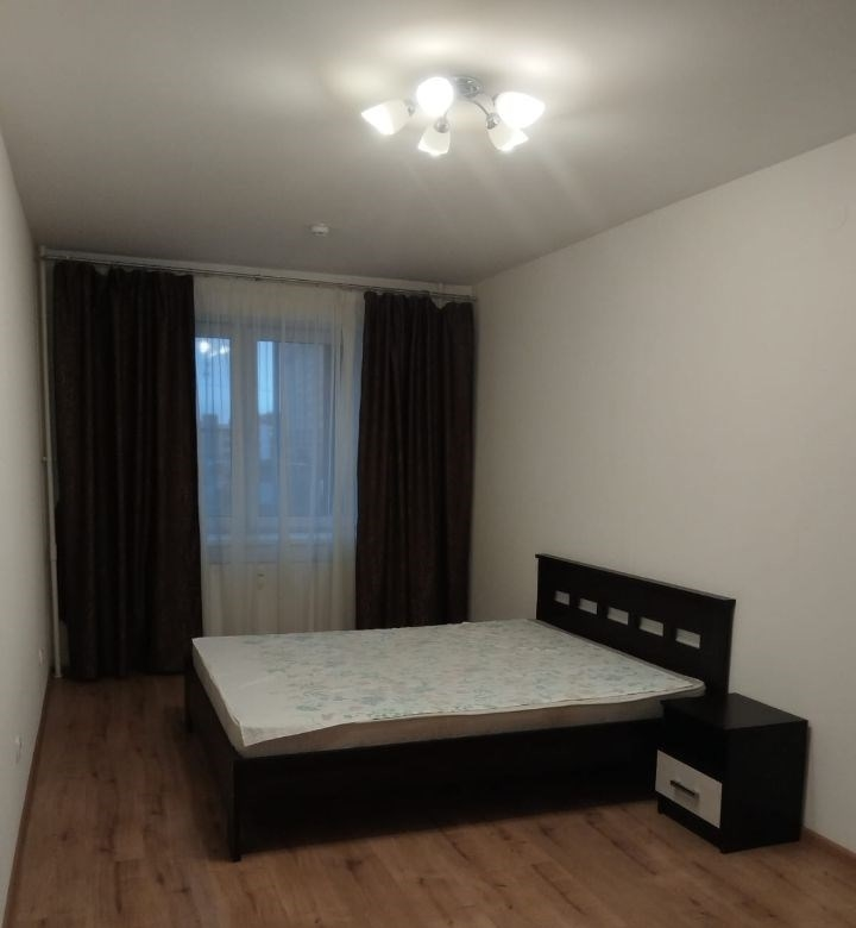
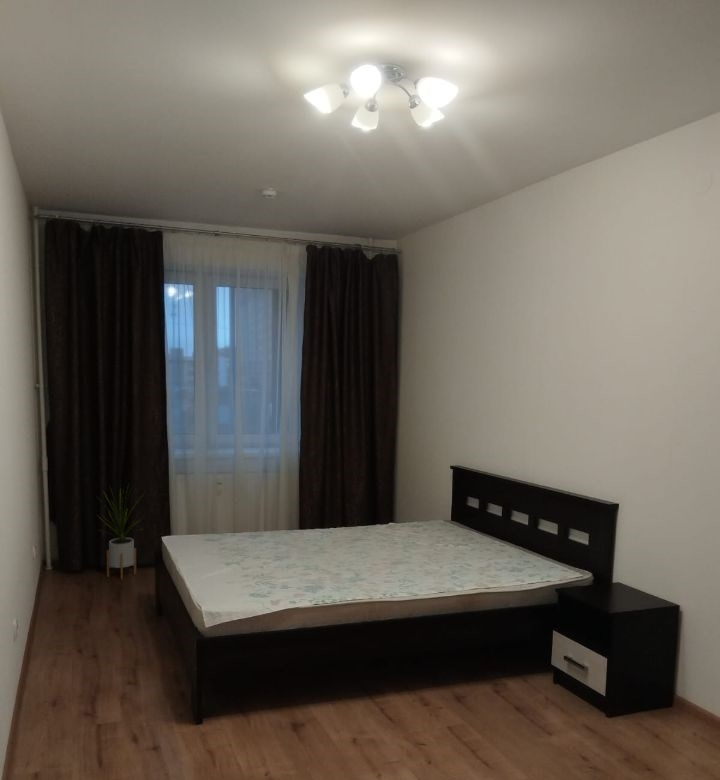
+ house plant [95,483,147,580]
